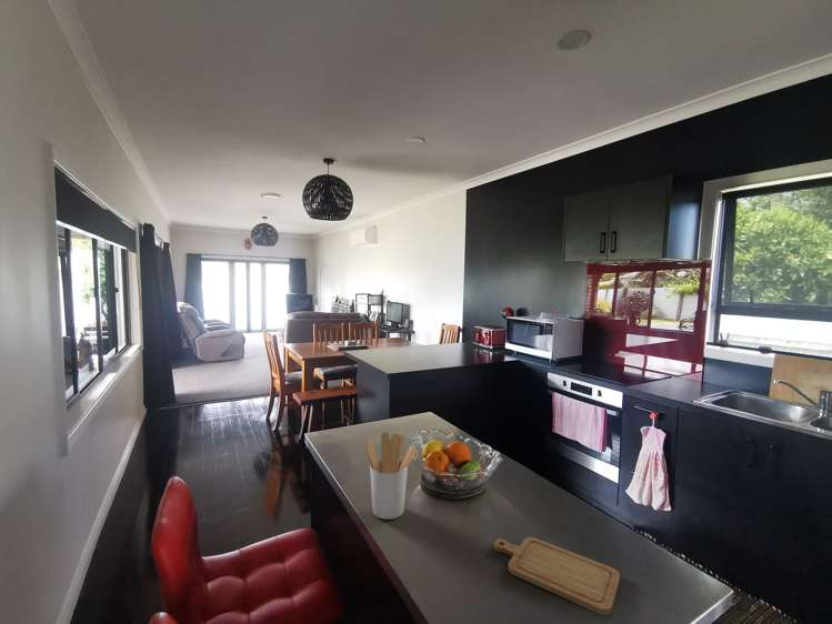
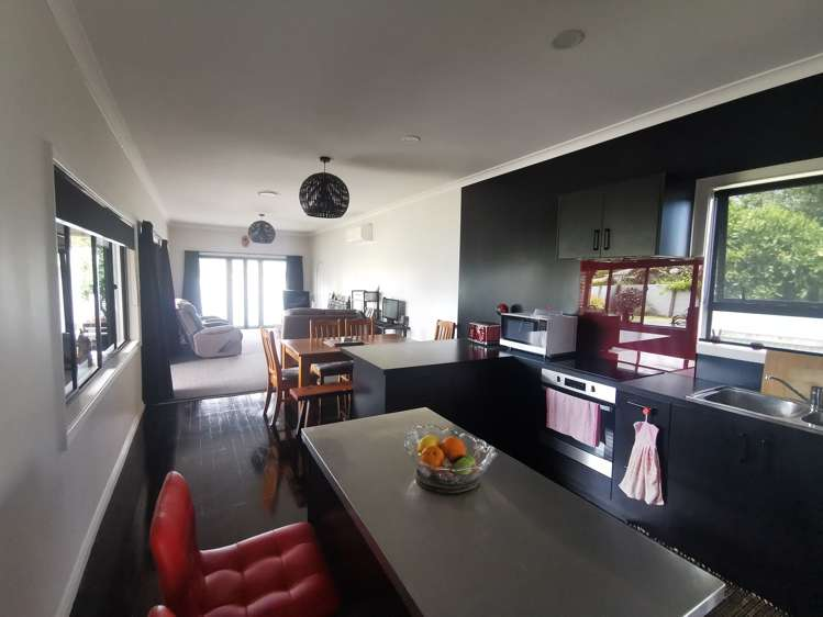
- chopping board [493,536,621,616]
- utensil holder [364,432,417,521]
